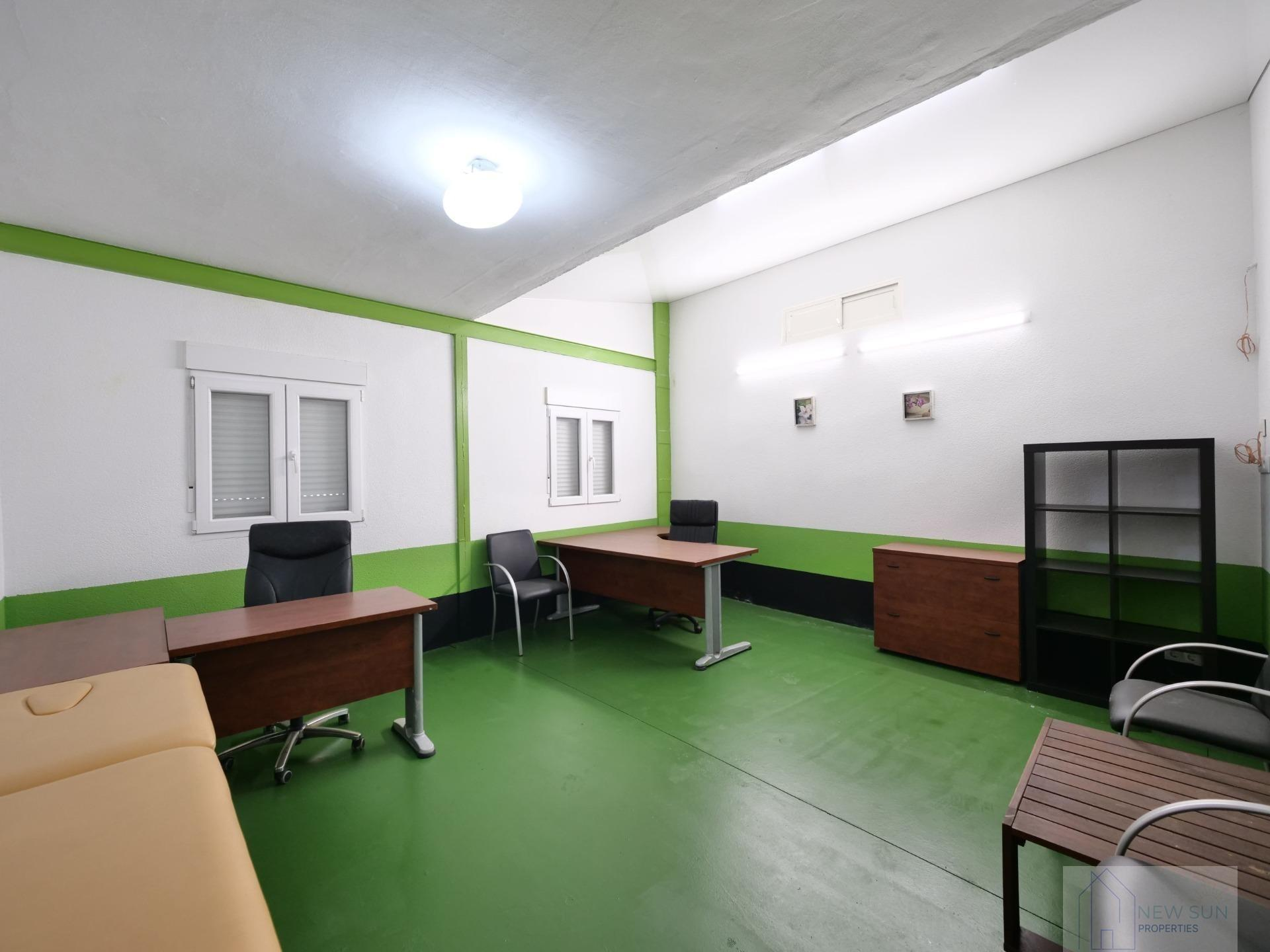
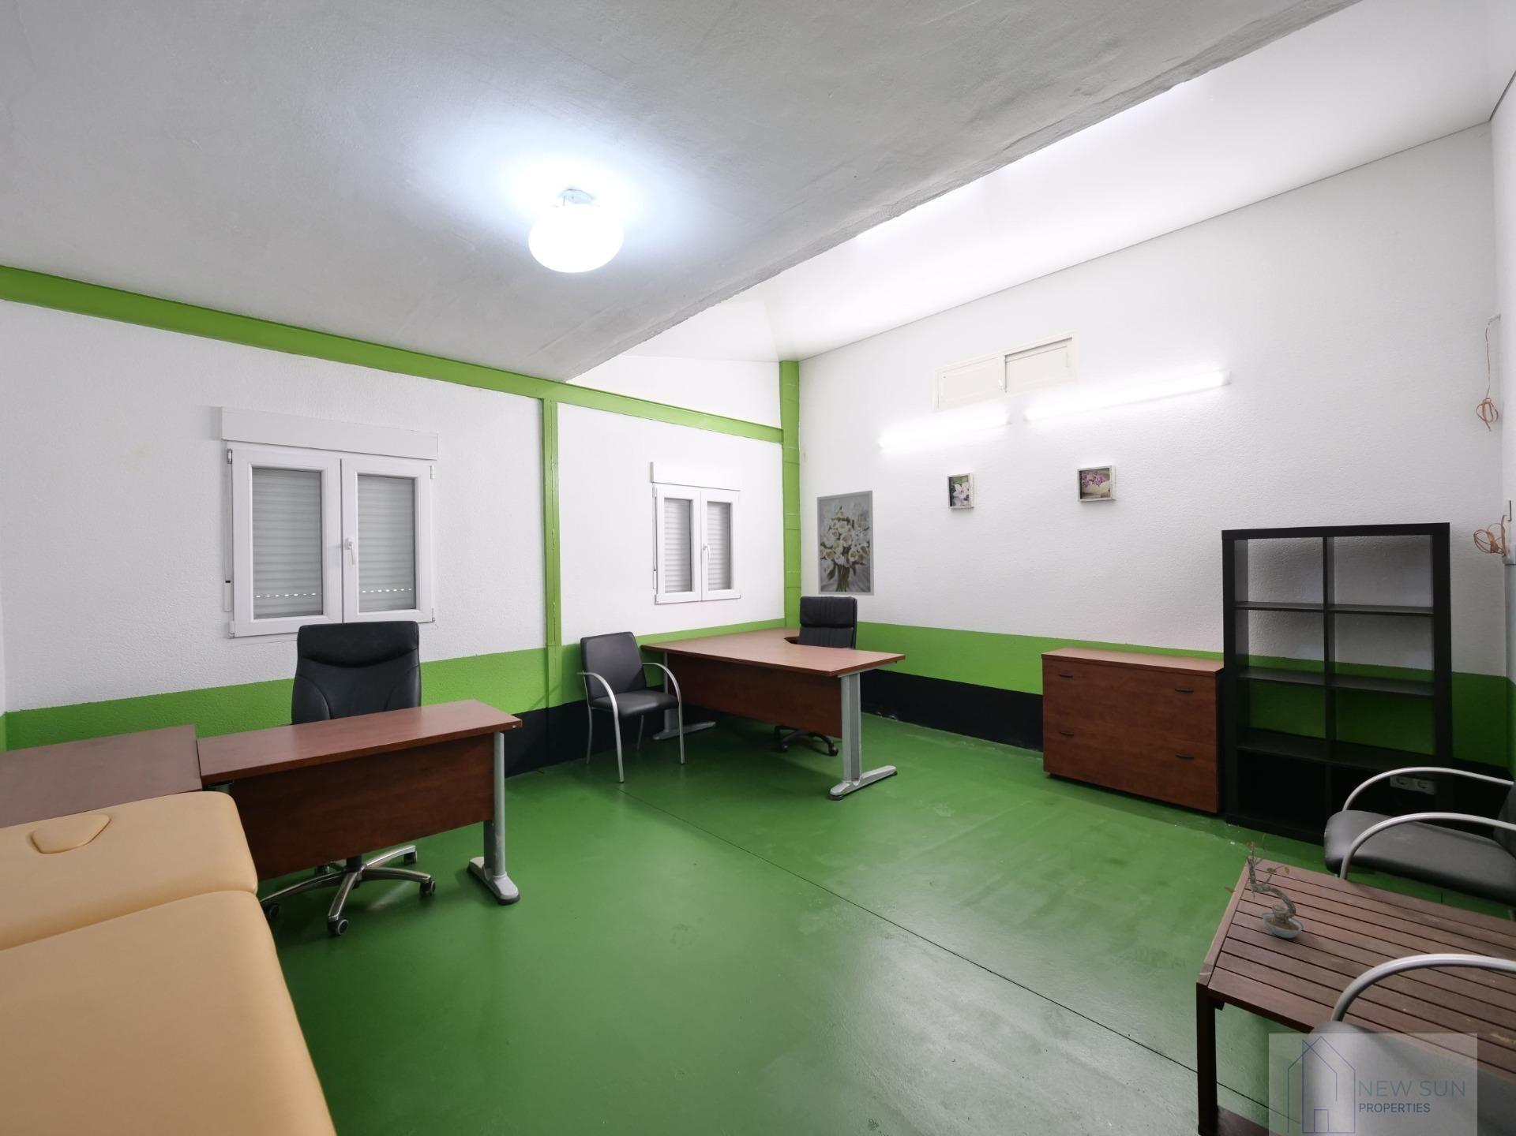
+ plant [1224,834,1305,939]
+ wall art [816,490,875,597]
